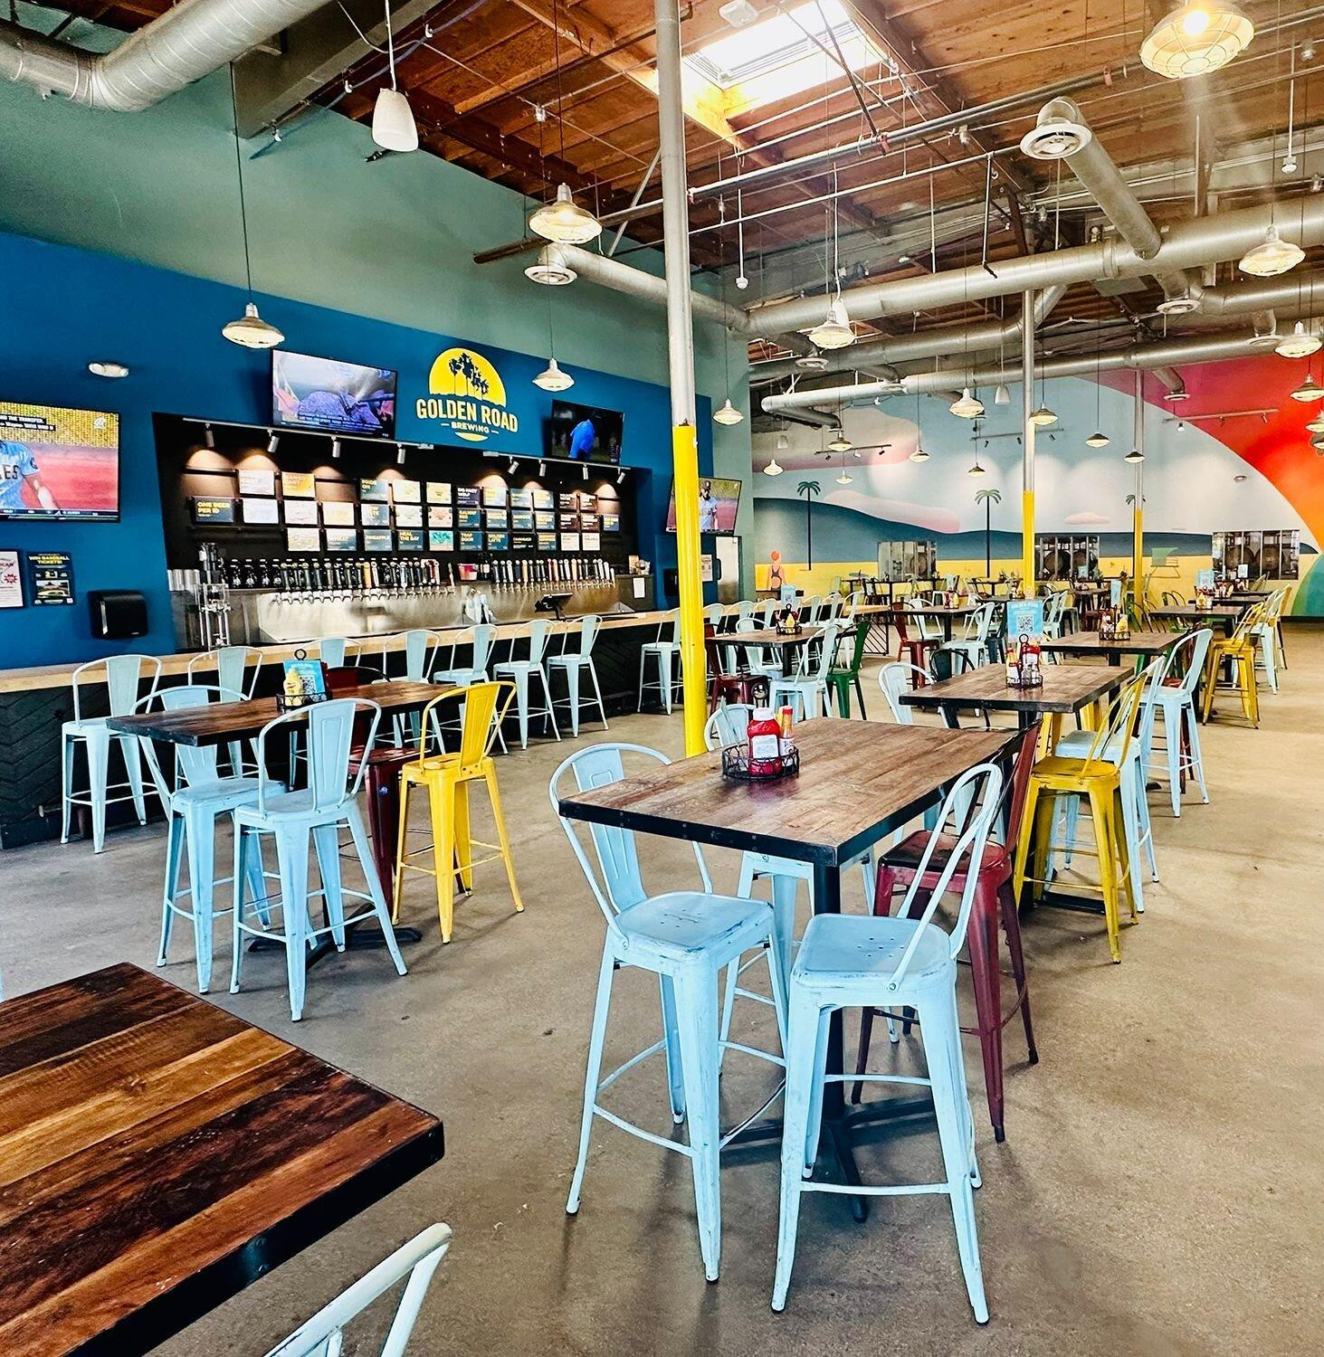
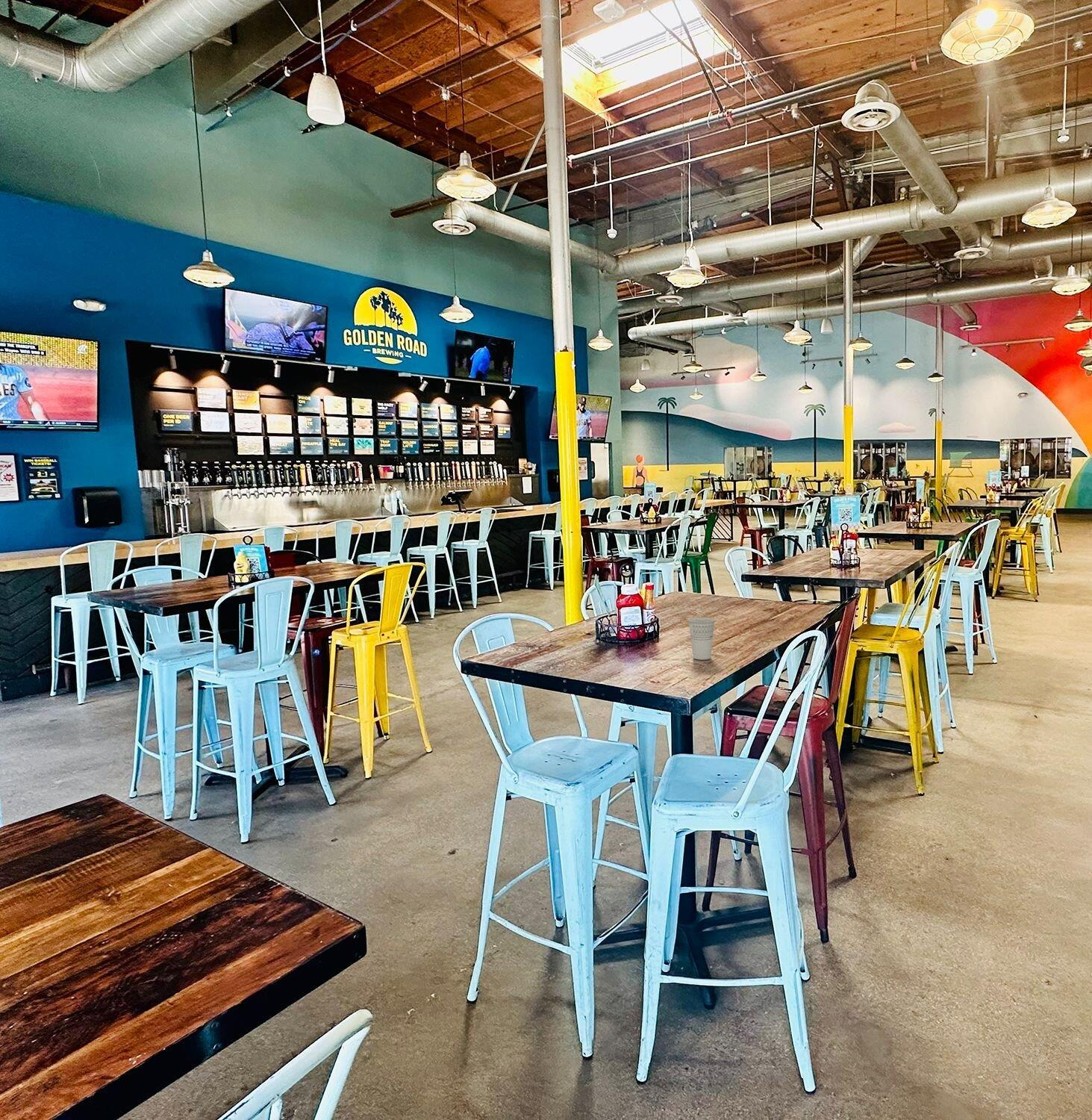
+ cup [687,617,716,661]
